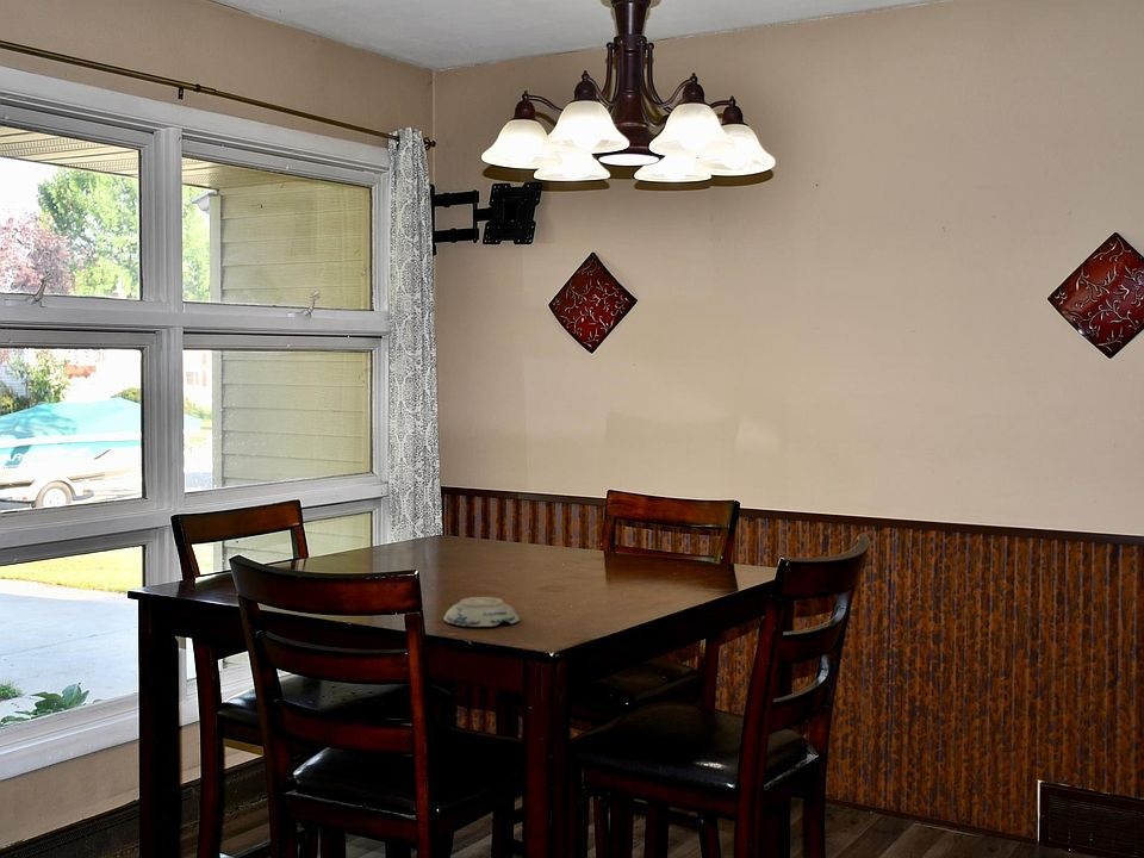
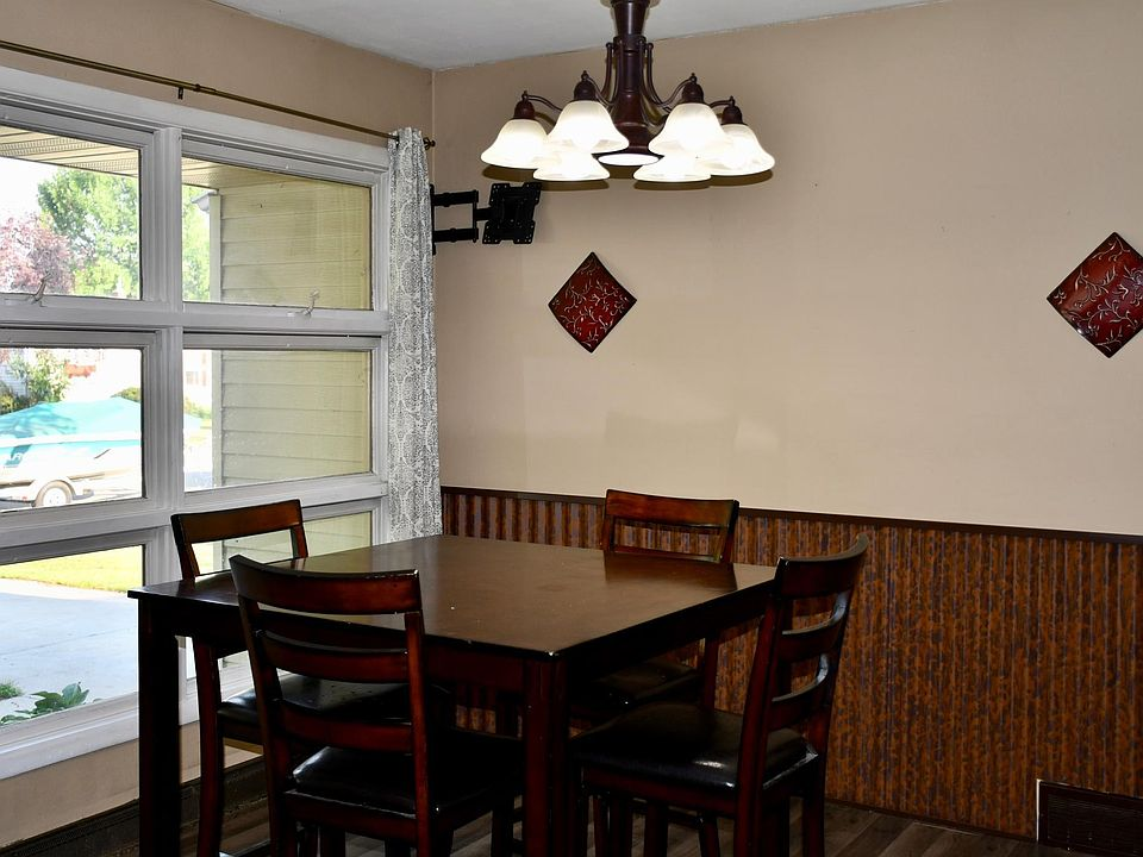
- decorative bowl [442,596,521,628]
